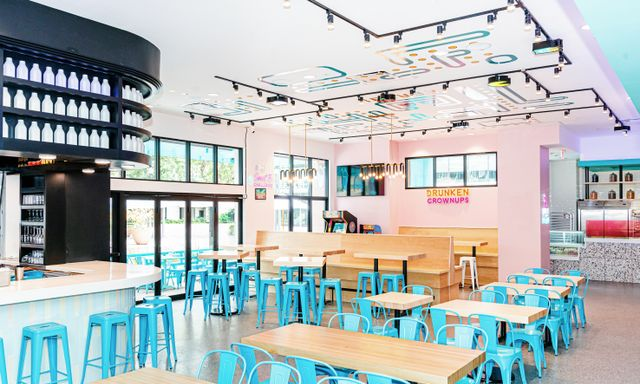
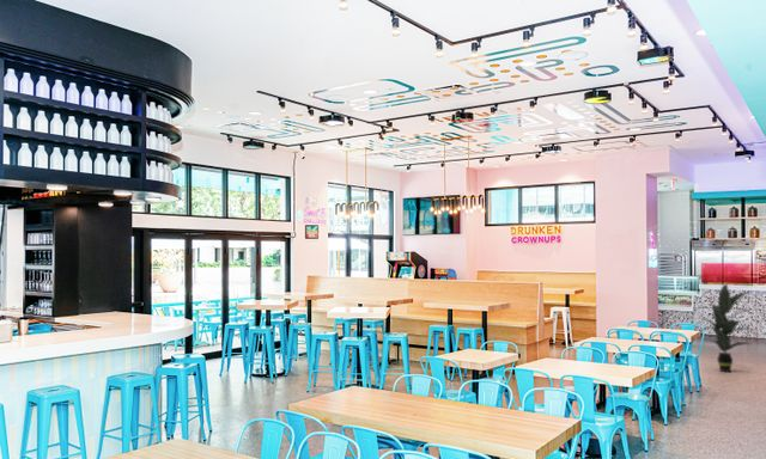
+ indoor plant [699,283,758,373]
